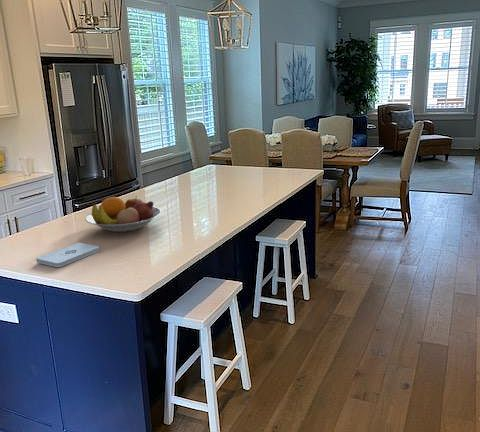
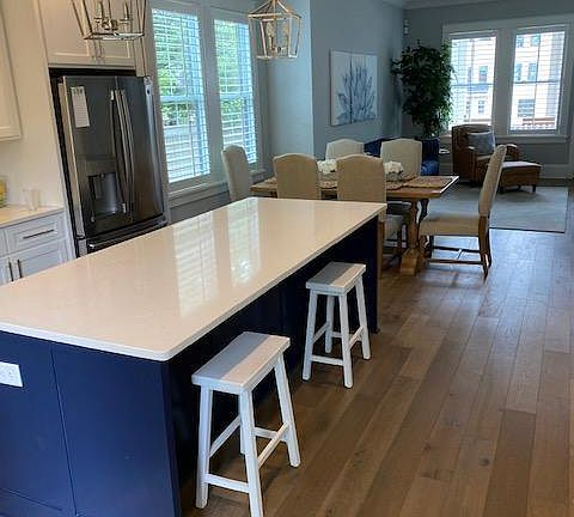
- notepad [35,242,100,268]
- fruit bowl [84,195,163,233]
